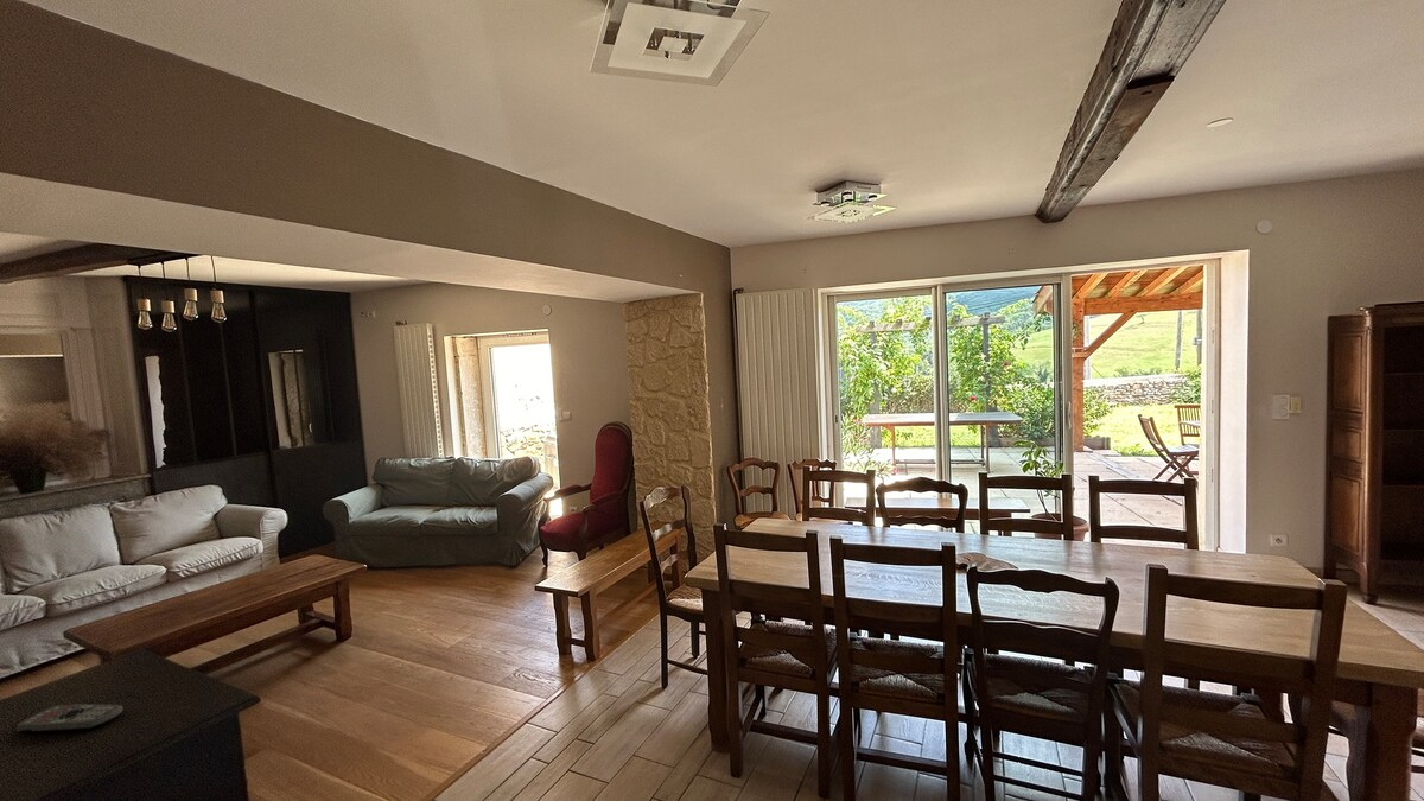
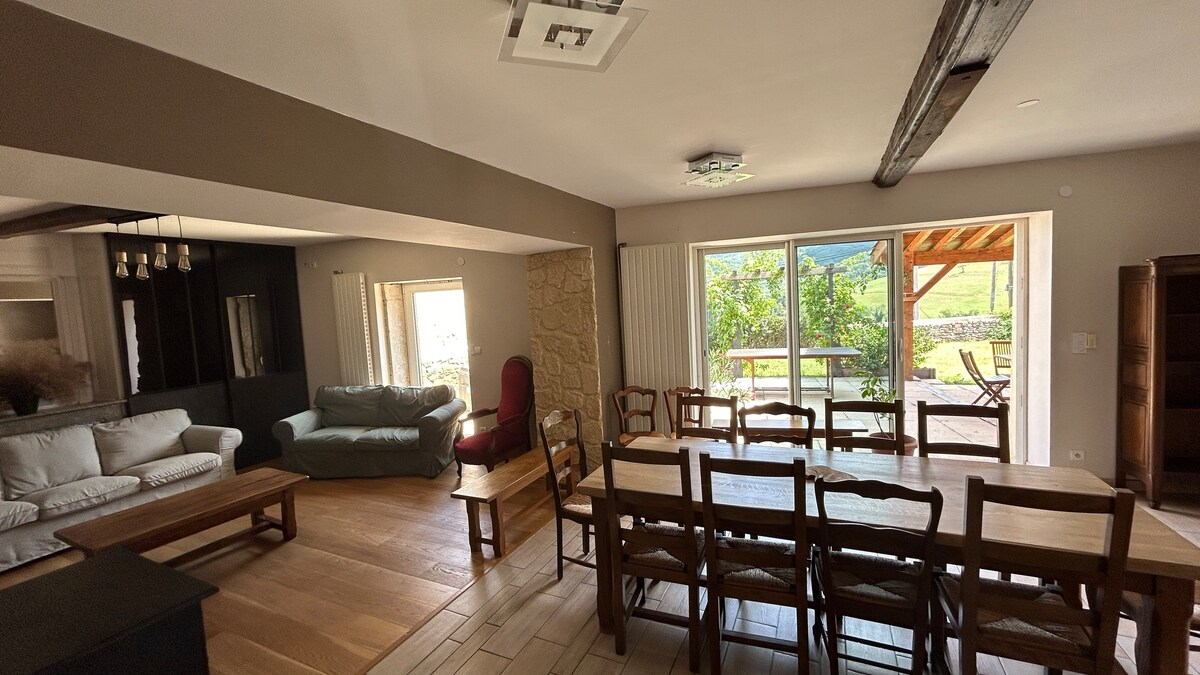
- remote control [15,703,125,733]
